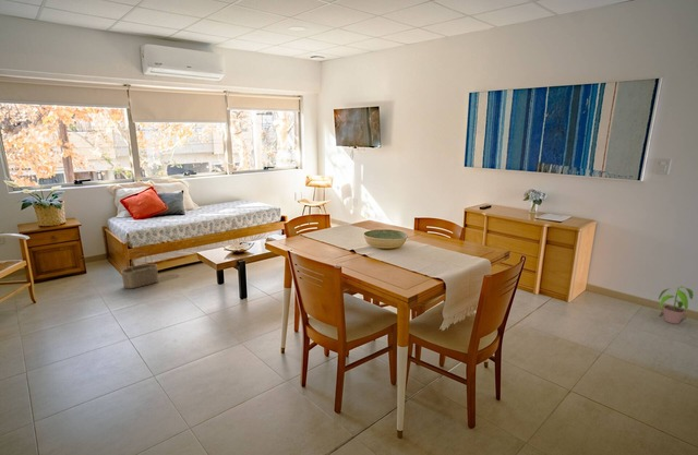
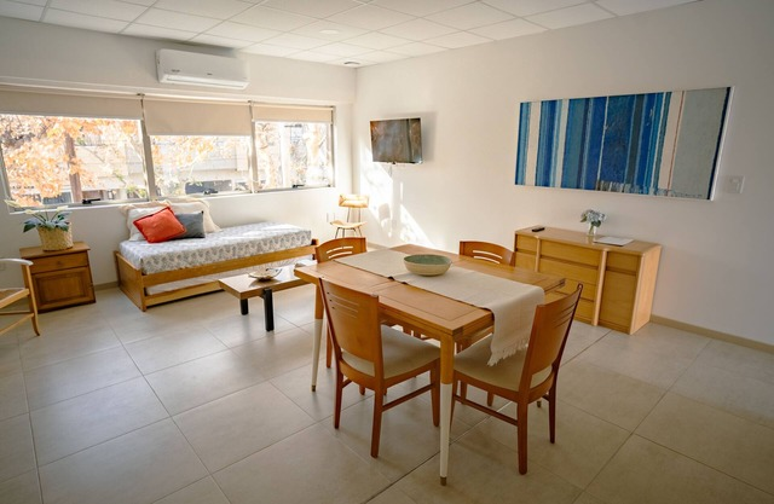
- potted plant [658,285,695,325]
- wicker basket [120,249,159,289]
